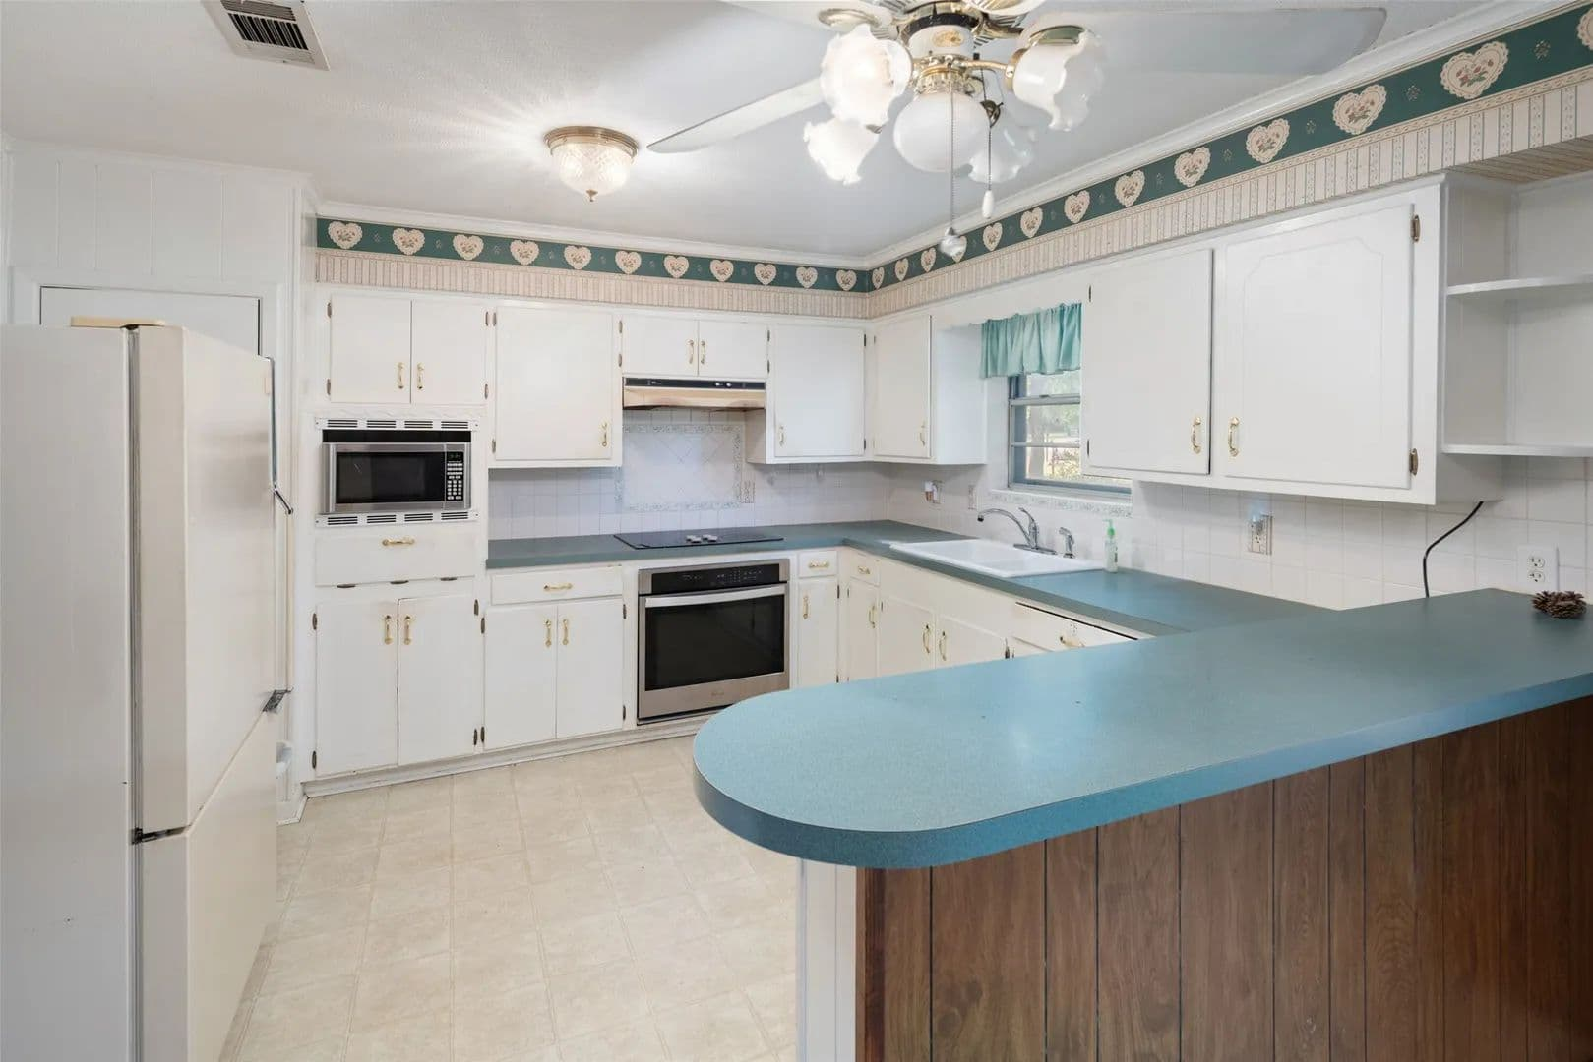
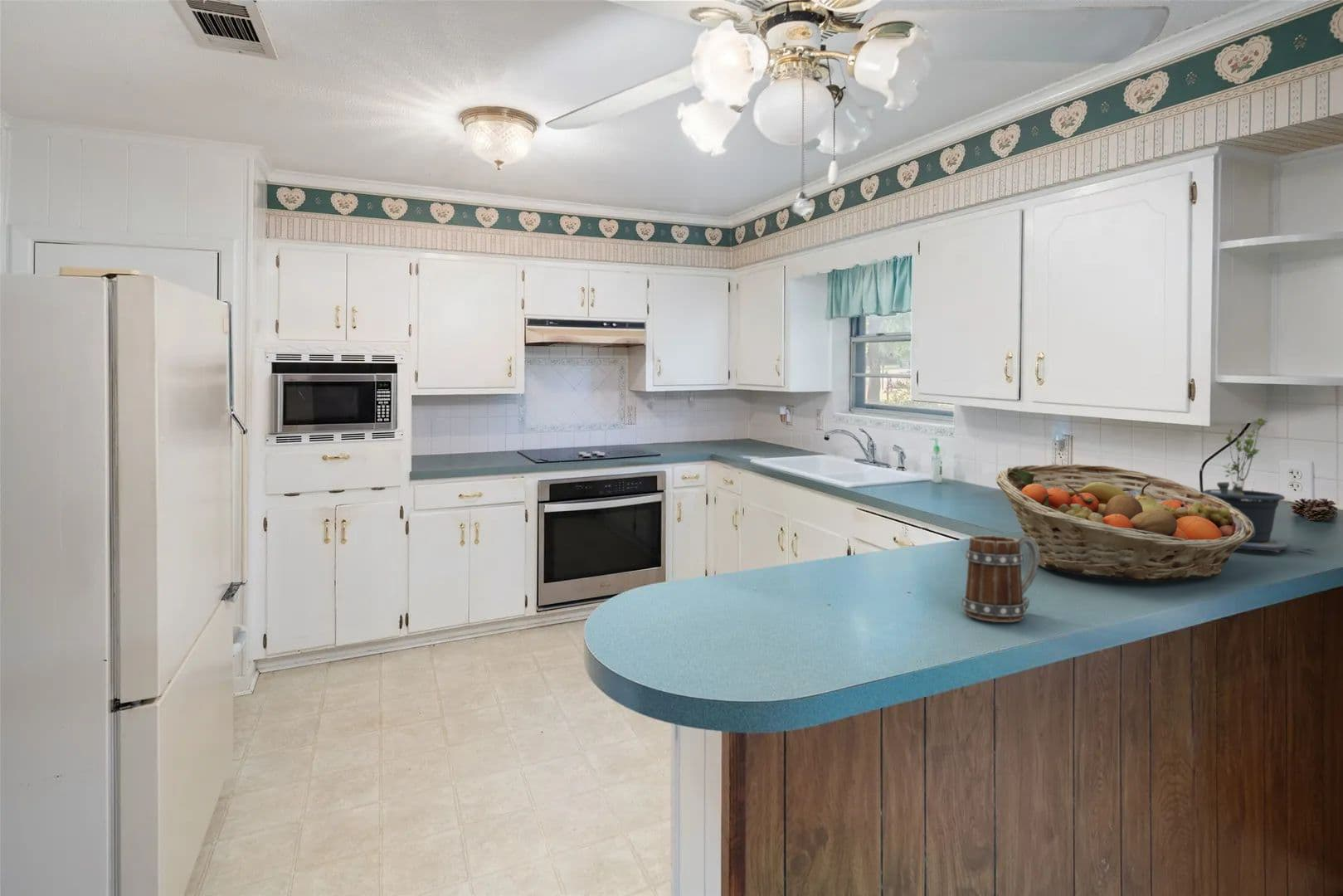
+ potted plant [1201,417,1319,553]
+ fruit basket [995,464,1255,582]
+ mug [961,534,1039,623]
